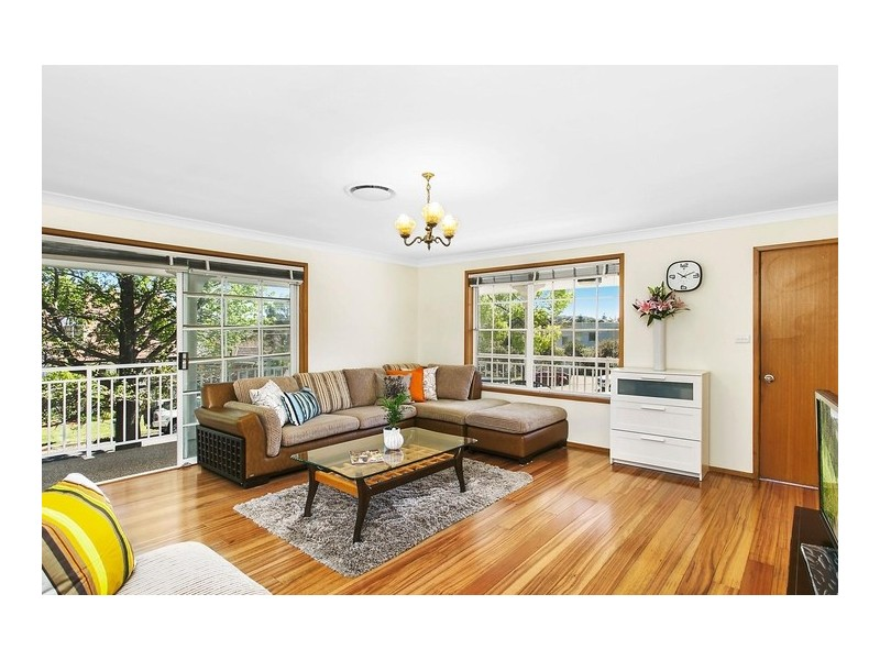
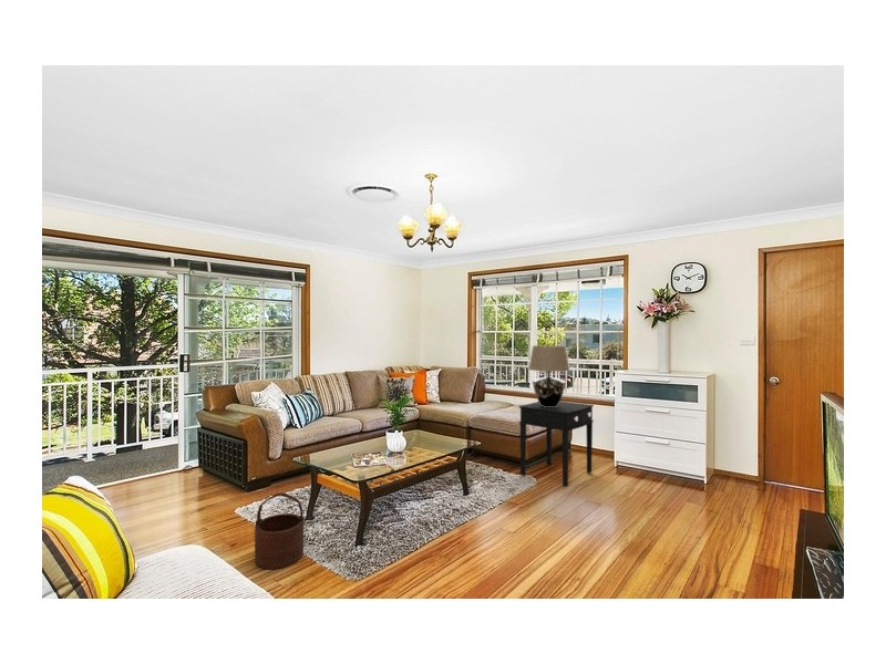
+ wooden bucket [254,491,305,570]
+ side table [518,401,595,488]
+ table lamp [527,344,570,407]
